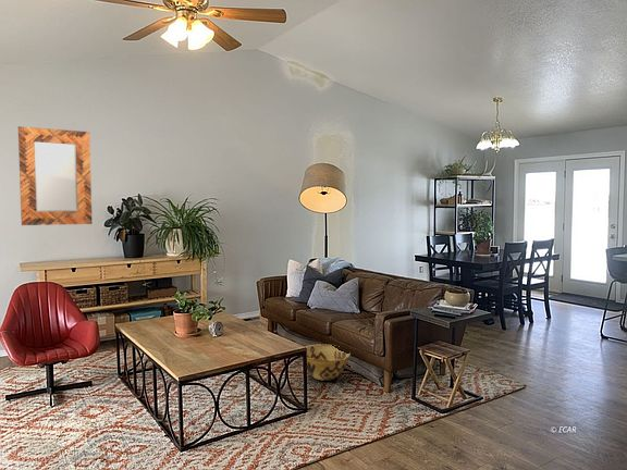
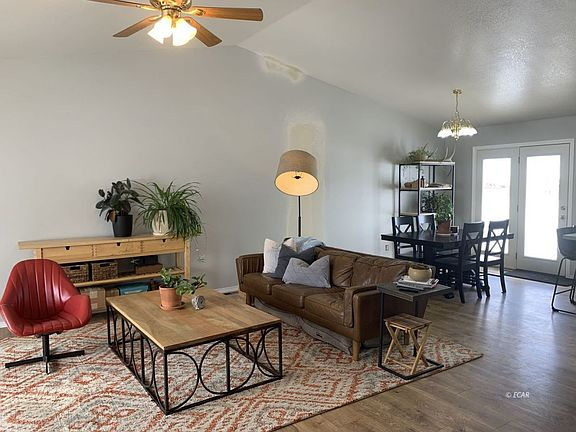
- home mirror [17,125,93,226]
- woven basket [300,343,352,382]
